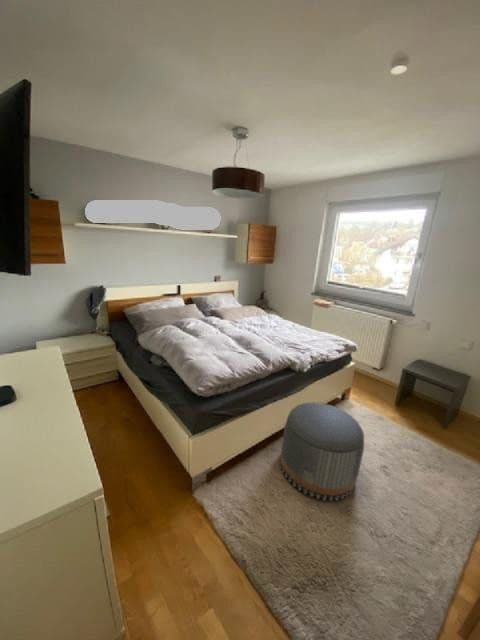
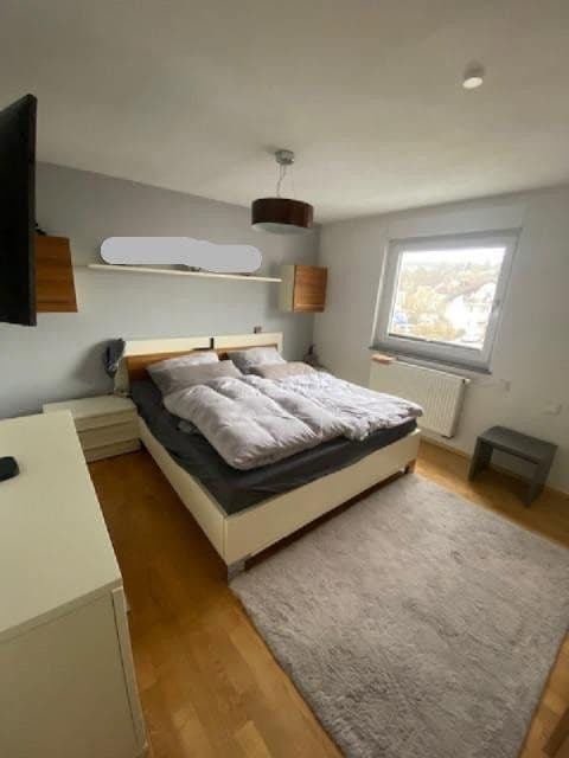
- pouf [279,401,365,502]
